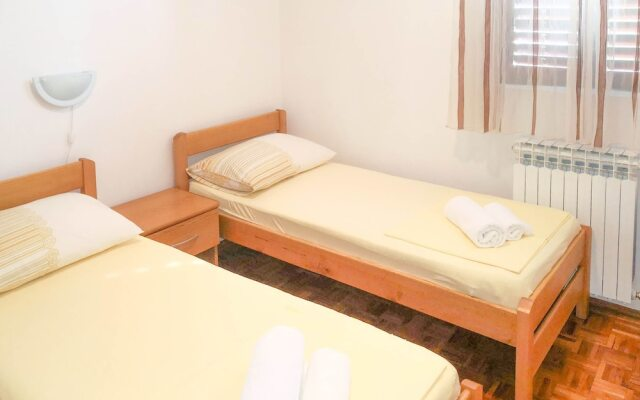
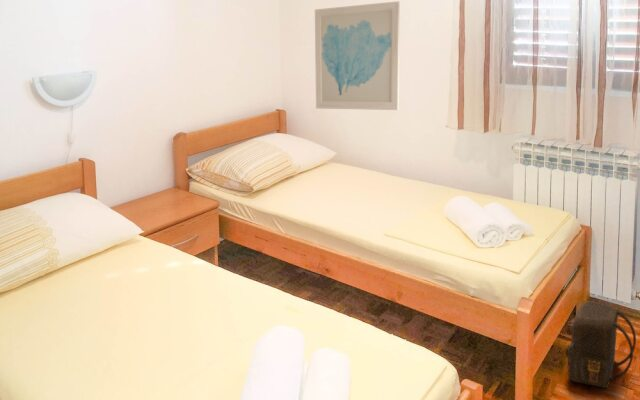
+ wall art [314,0,401,111]
+ backpack [565,300,637,389]
